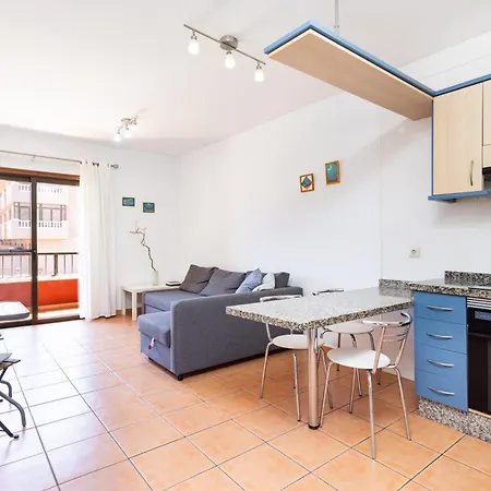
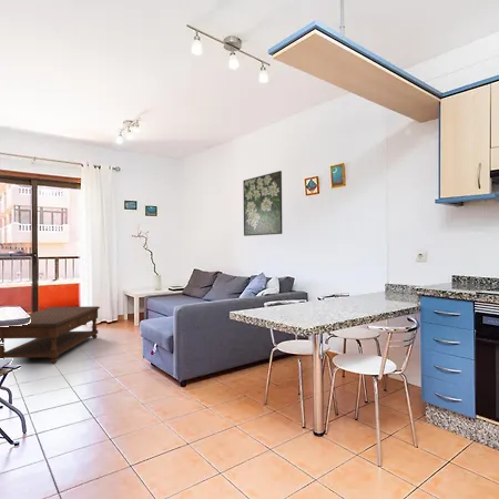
+ coffee table [0,305,101,365]
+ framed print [242,170,284,237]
